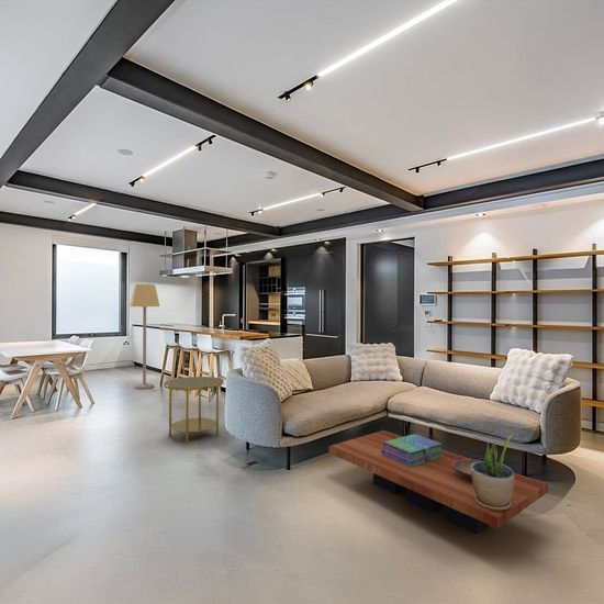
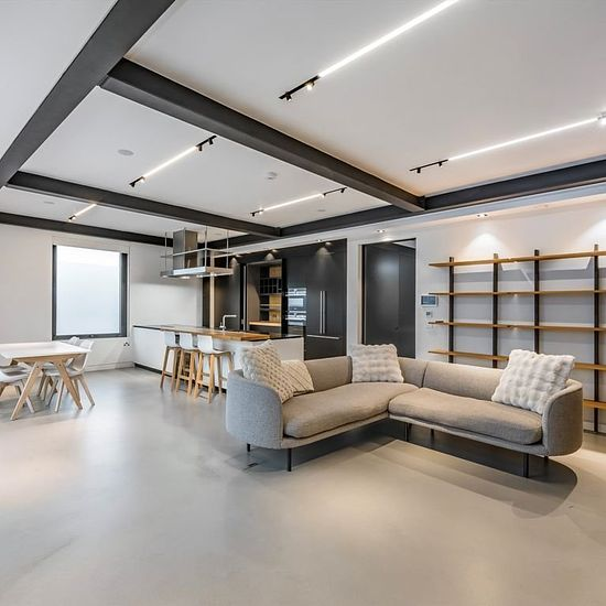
- decorative bowl [452,458,481,481]
- stack of books [381,433,444,468]
- lamp [128,283,160,390]
- potted plant [471,434,515,511]
- side table [163,376,225,446]
- coffee table [328,429,549,535]
